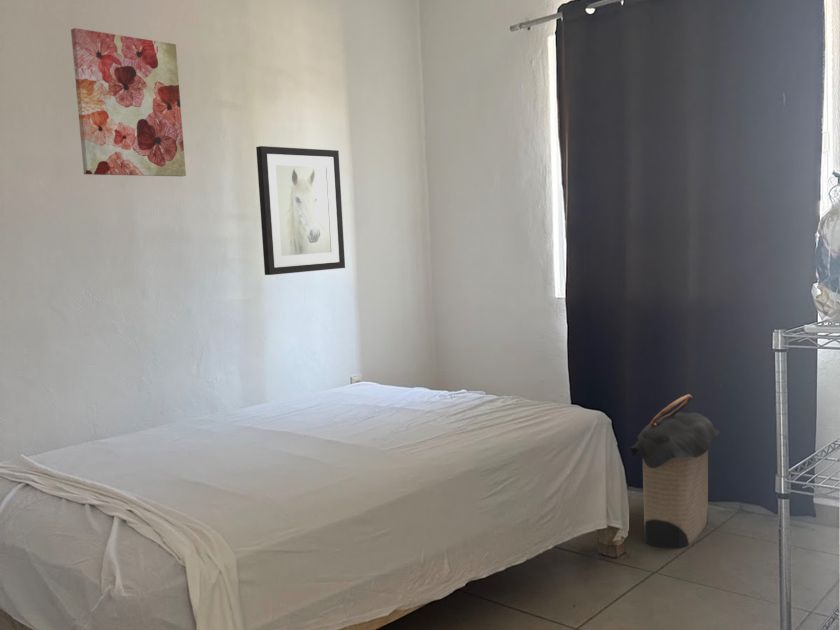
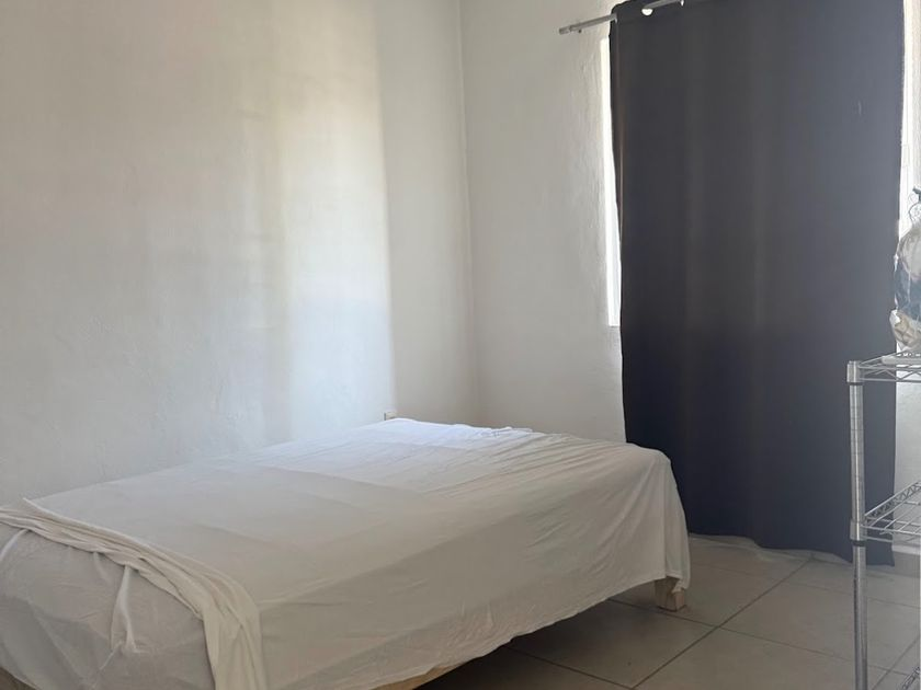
- laundry hamper [628,393,721,550]
- wall art [255,145,346,276]
- wall art [70,27,187,177]
